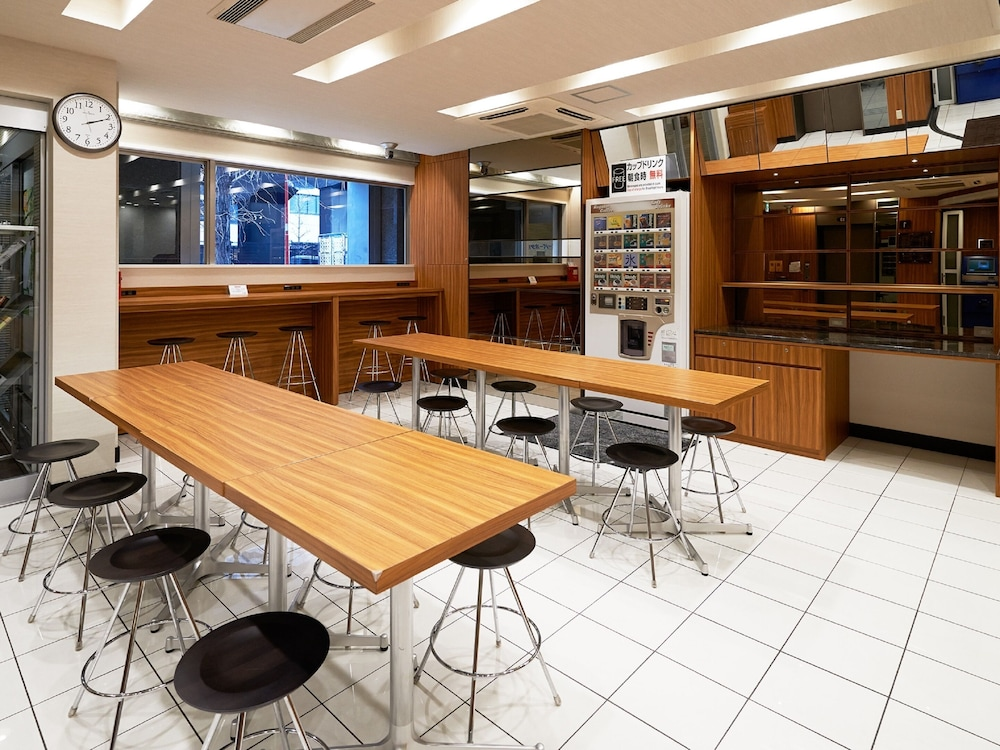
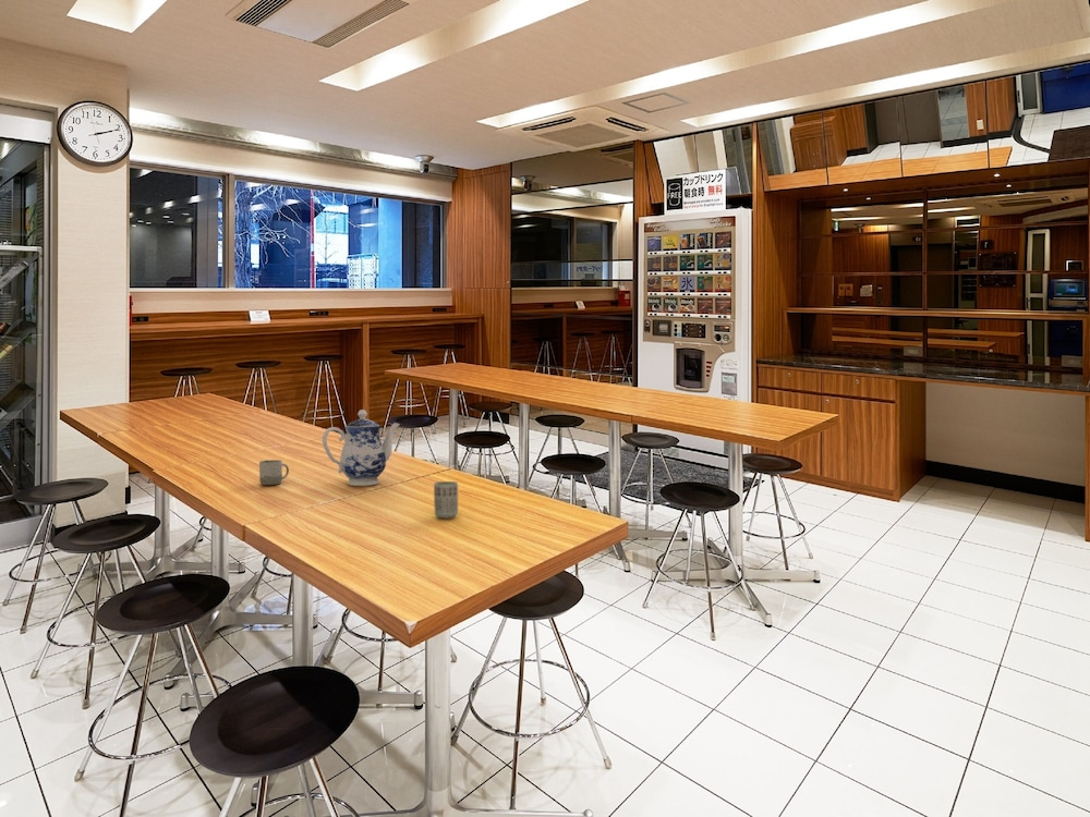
+ cup [258,459,290,486]
+ teapot [322,408,401,487]
+ cup [433,480,459,520]
